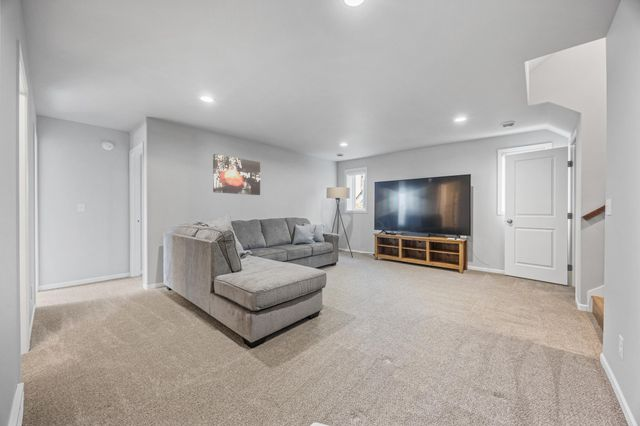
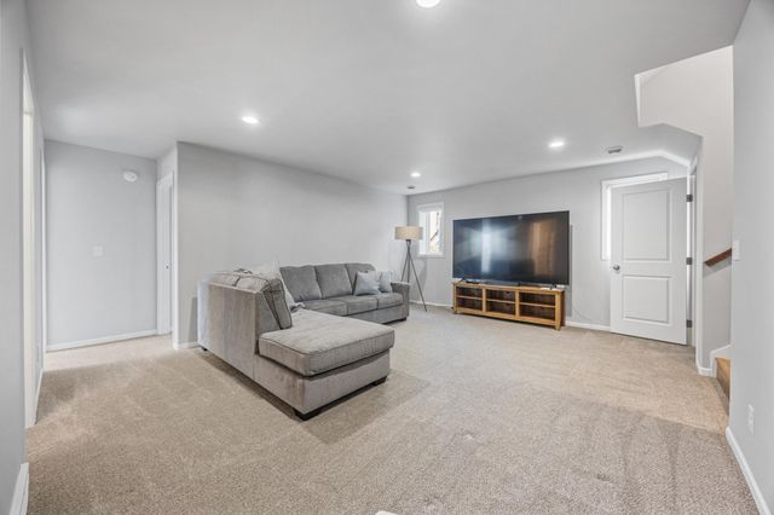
- wall art [212,153,261,196]
